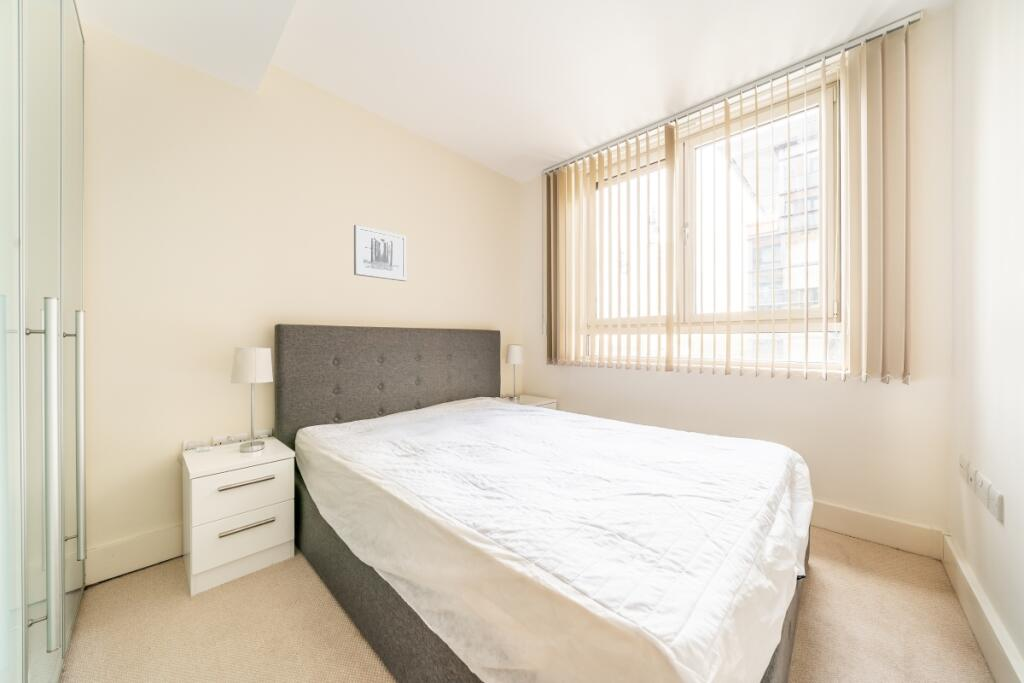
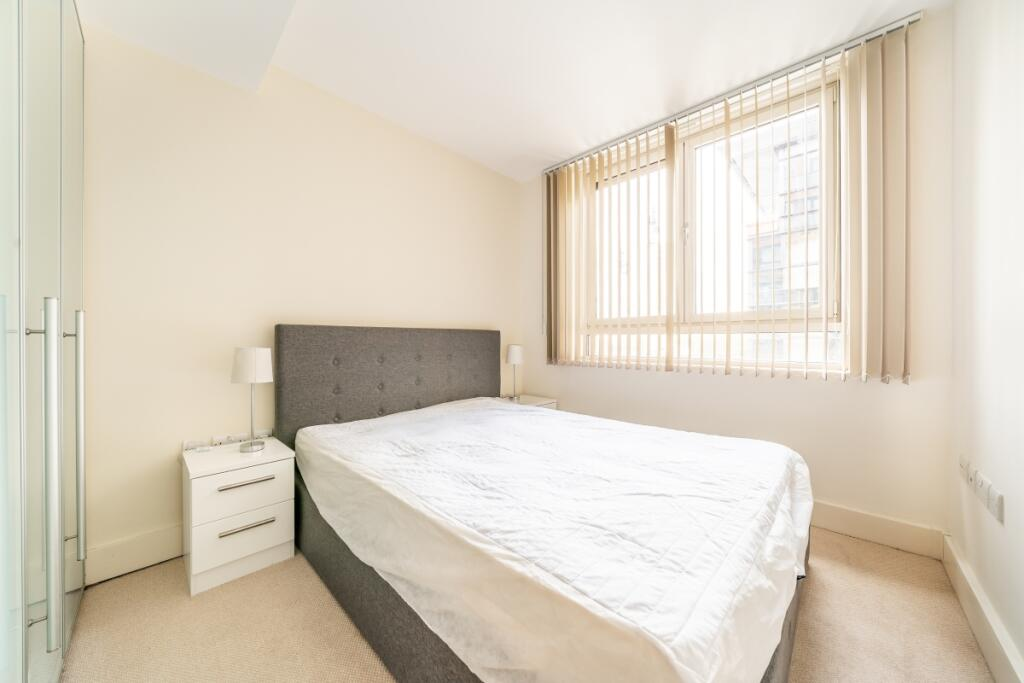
- wall art [353,224,408,282]
